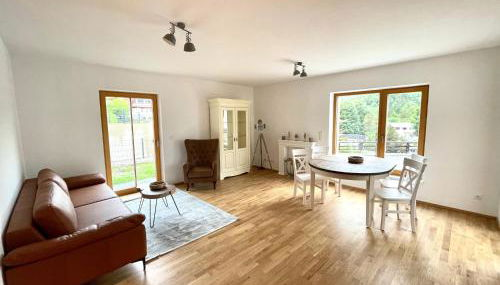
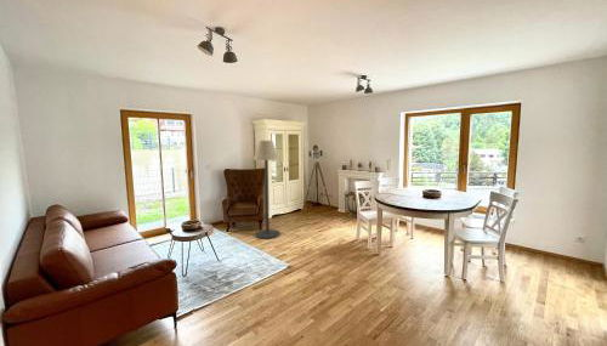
+ floor lamp [253,140,280,239]
